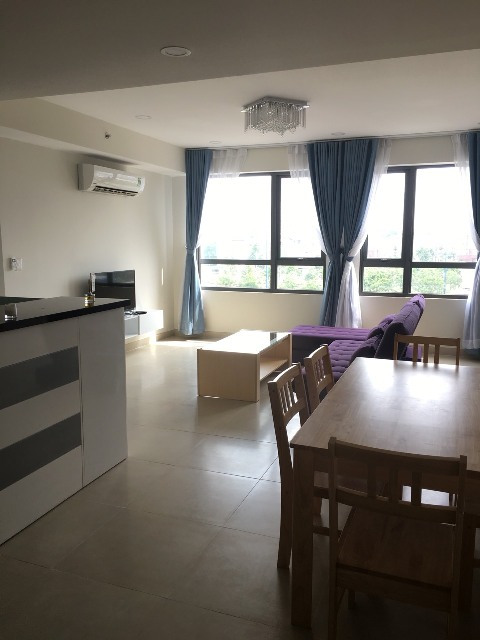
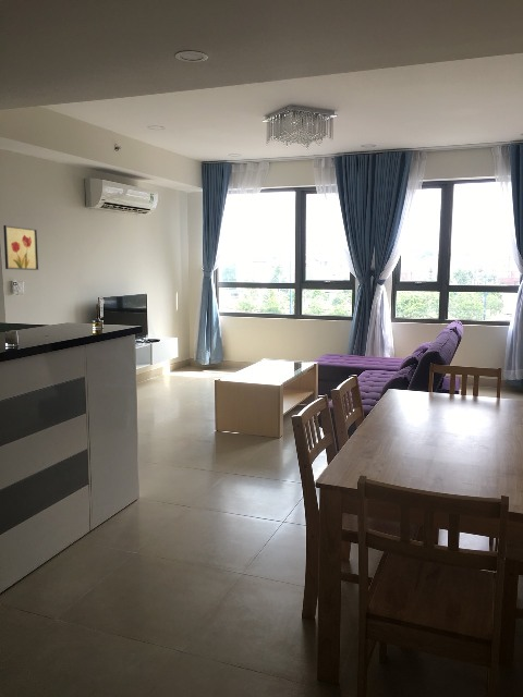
+ wall art [2,224,39,271]
